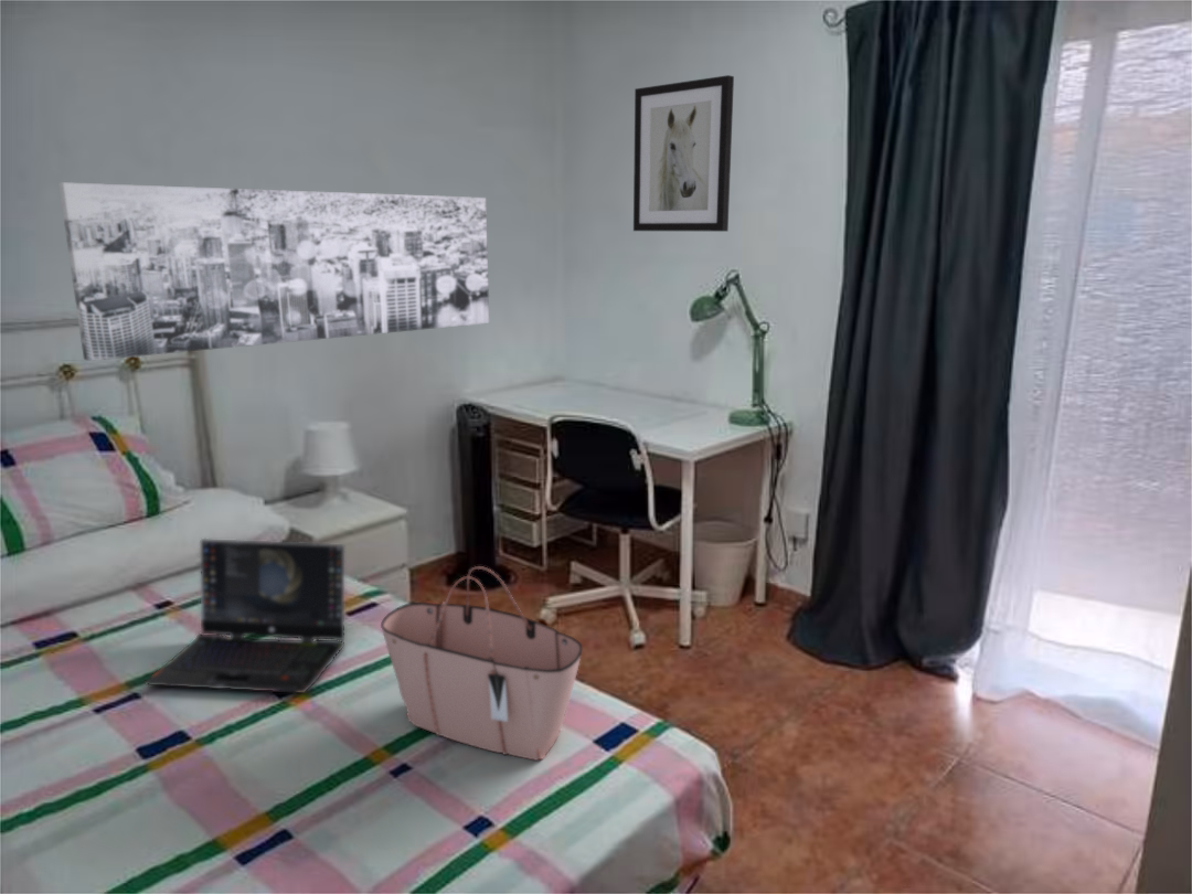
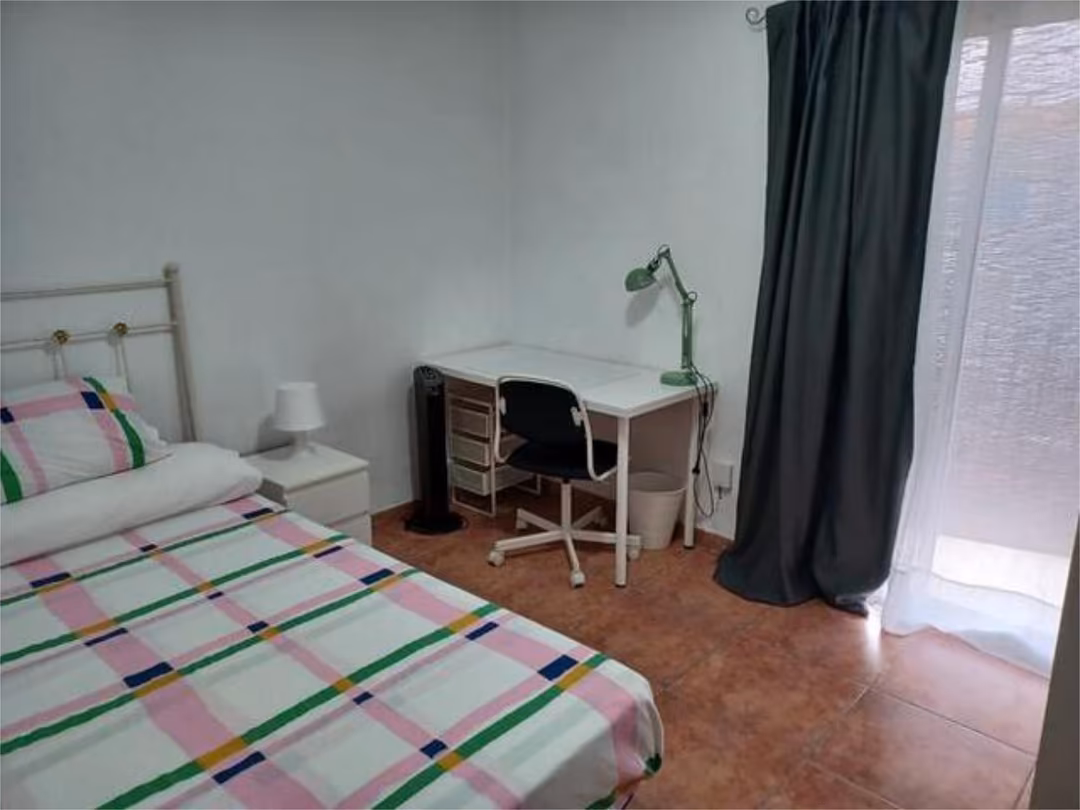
- wall art [57,181,490,362]
- wall art [632,74,735,233]
- tote bag [380,565,583,762]
- laptop computer [143,538,345,694]
